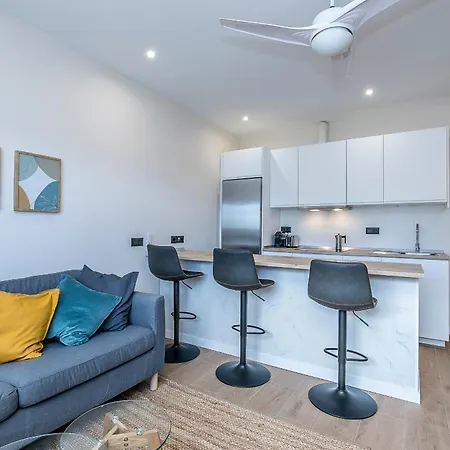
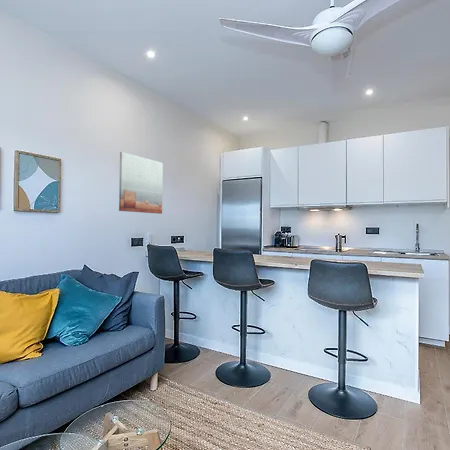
+ wall art [118,151,164,215]
